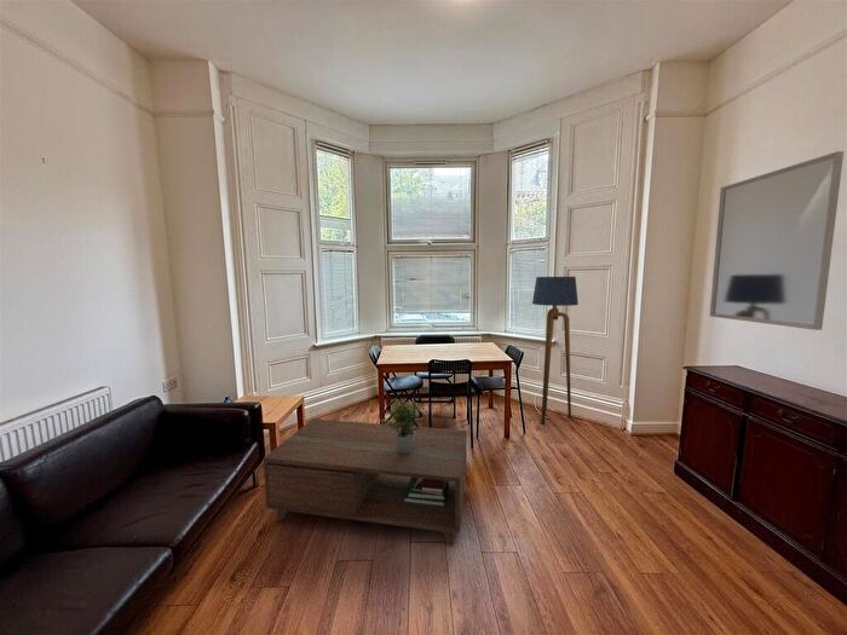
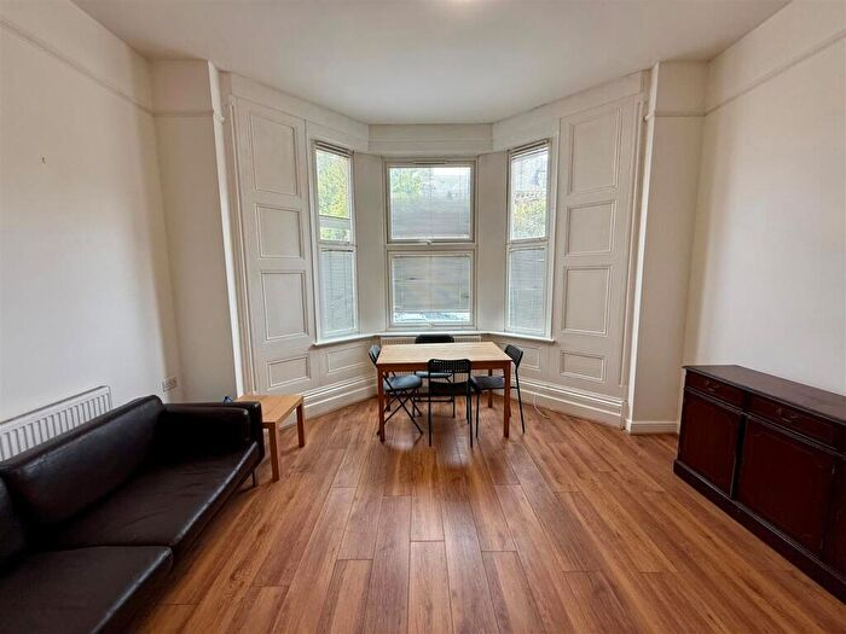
- coffee table [263,398,468,548]
- home mirror [709,150,845,331]
- floor lamp [531,276,580,426]
